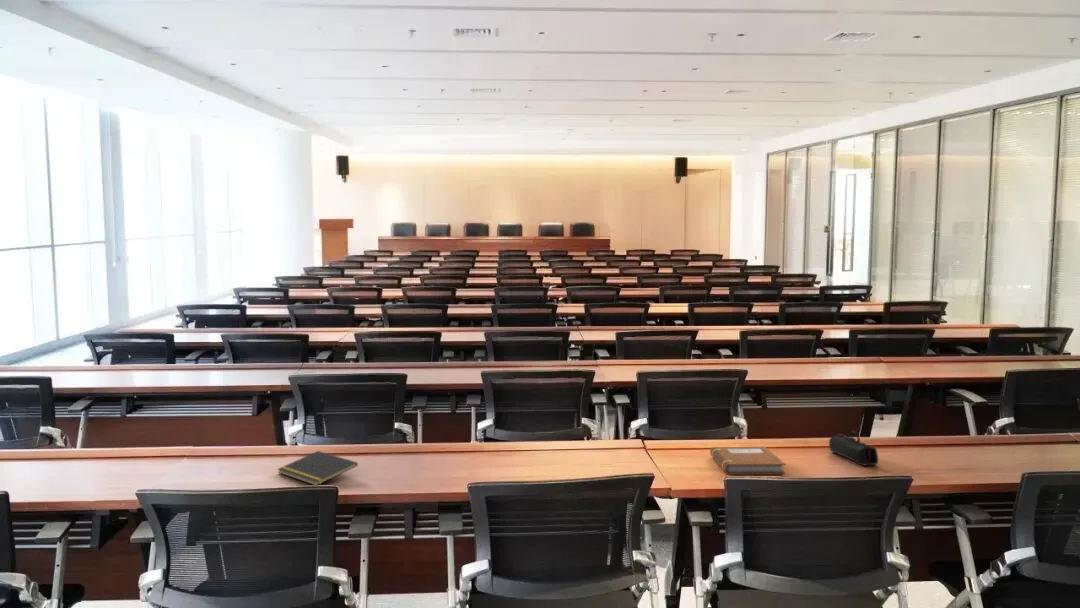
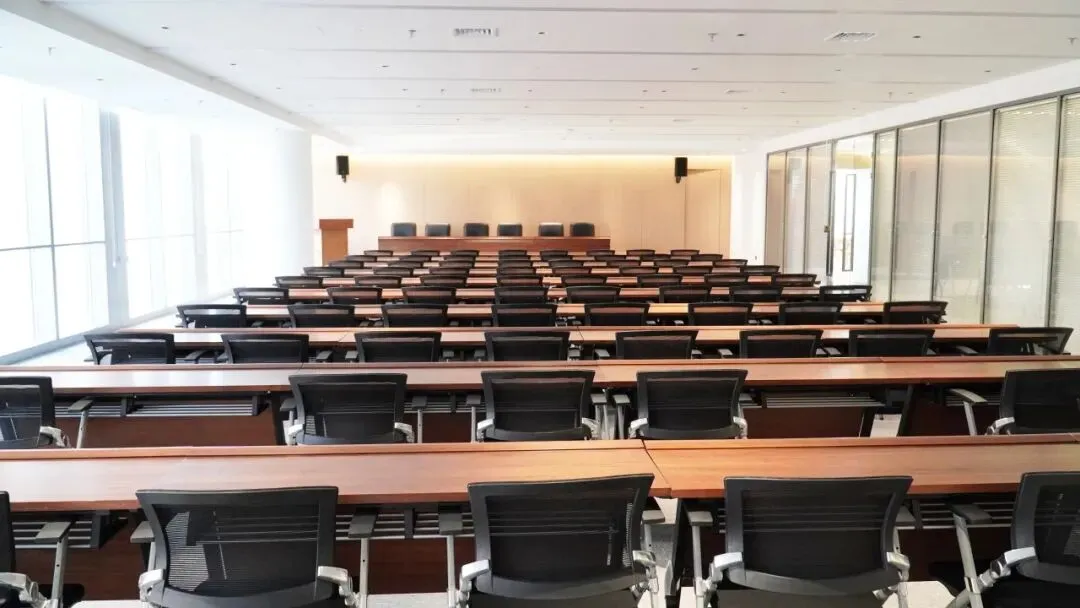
- pencil case [828,430,879,467]
- notepad [276,450,359,487]
- notebook [709,446,786,475]
